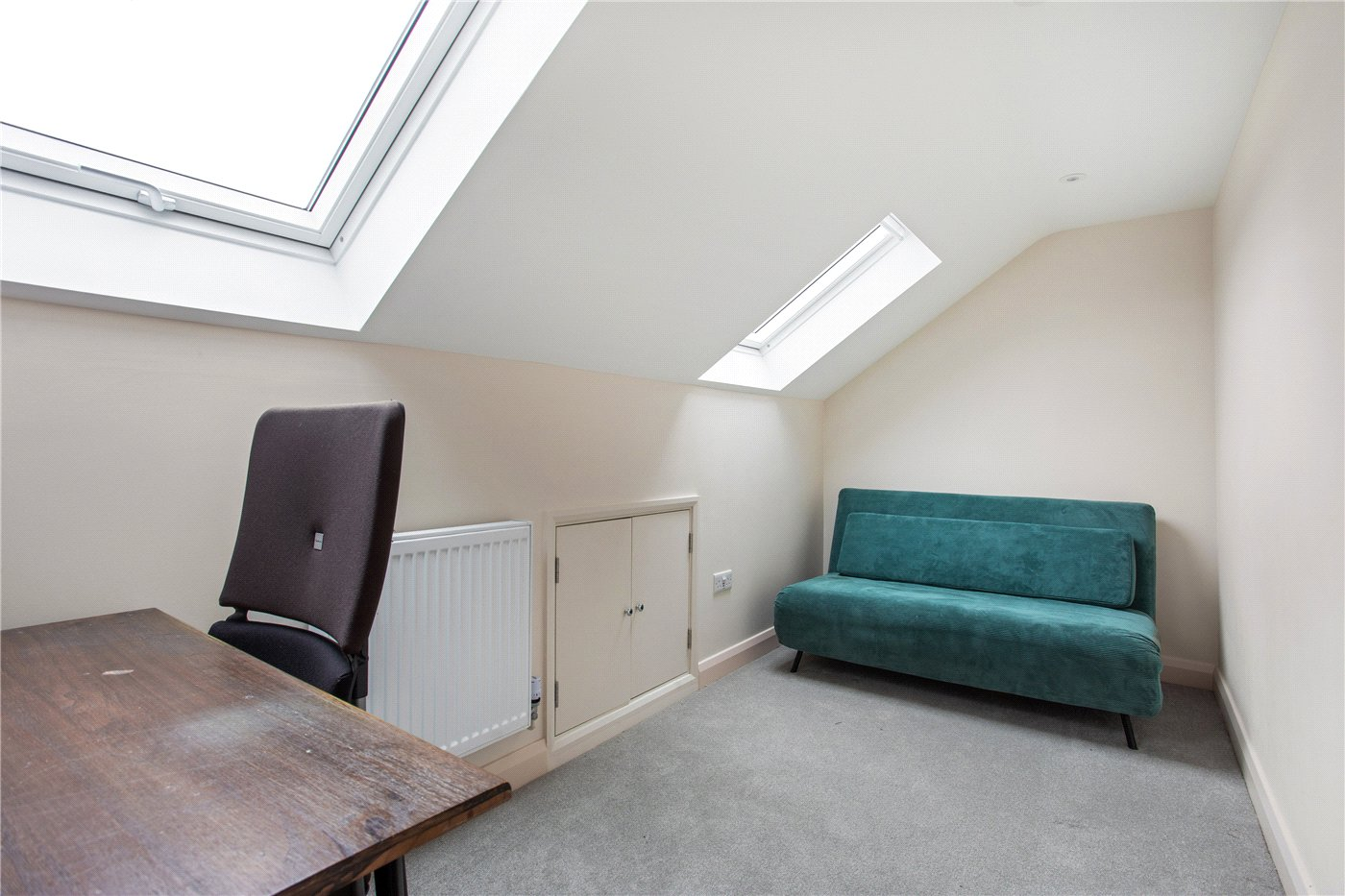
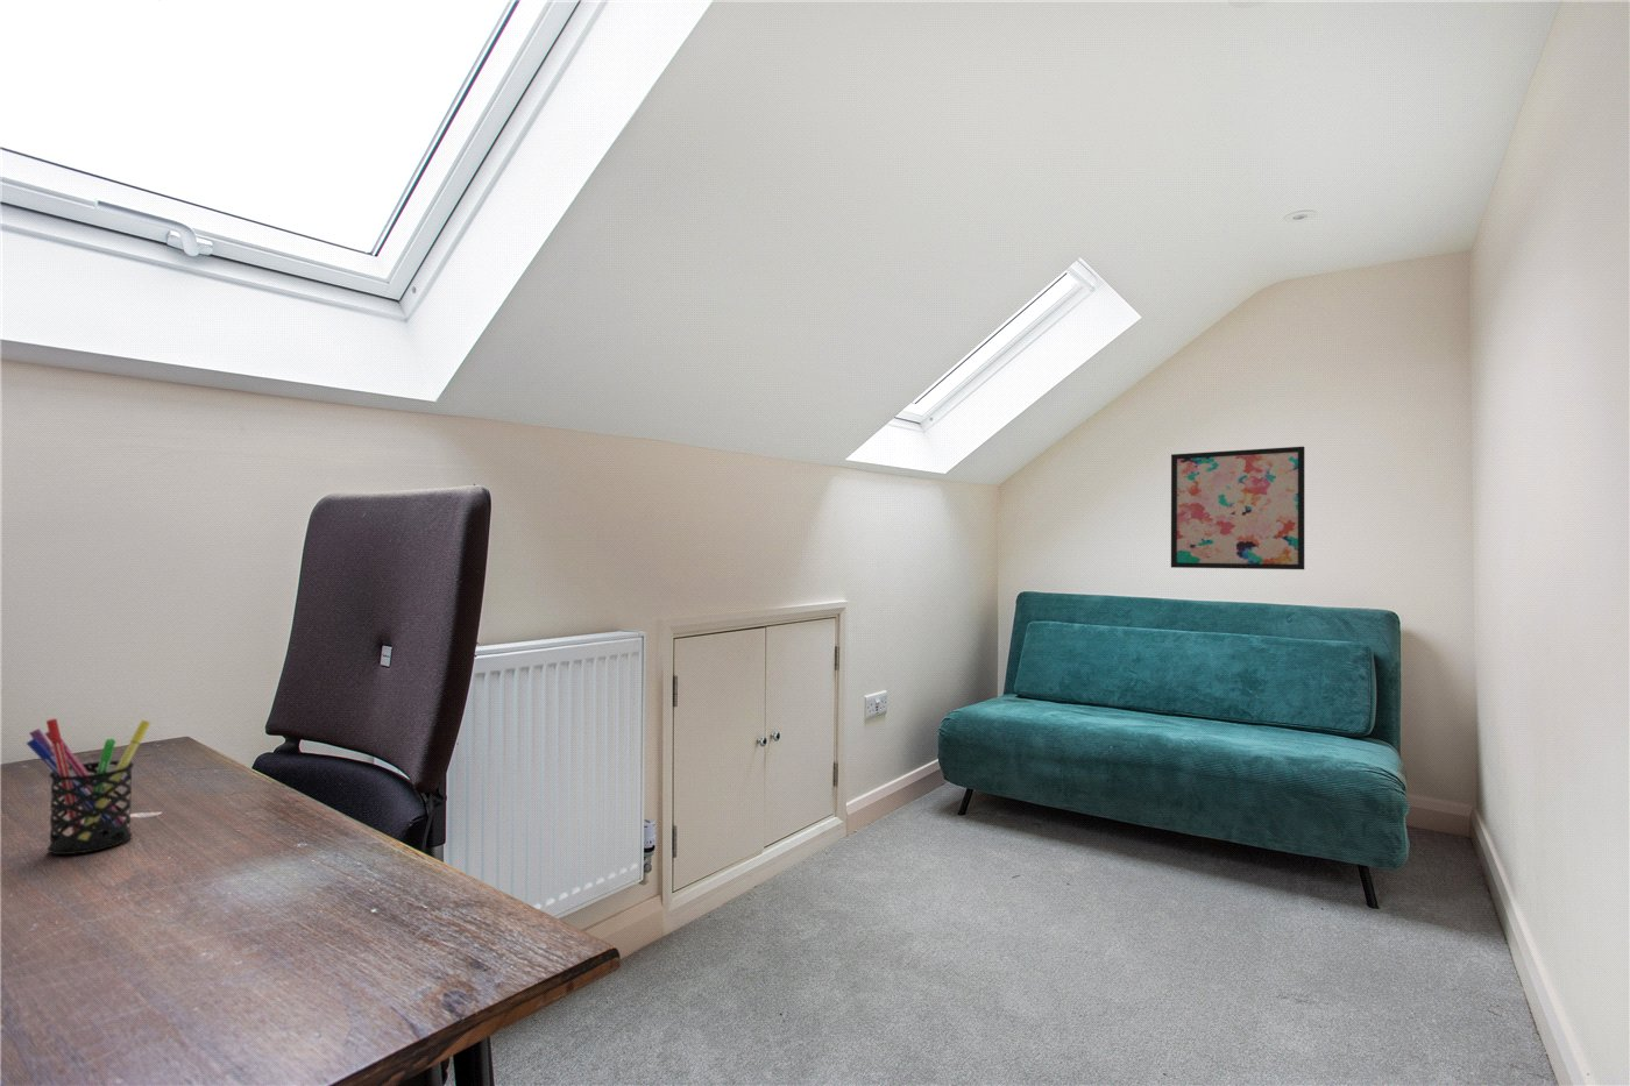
+ wall art [1171,446,1305,571]
+ pen holder [24,718,151,856]
